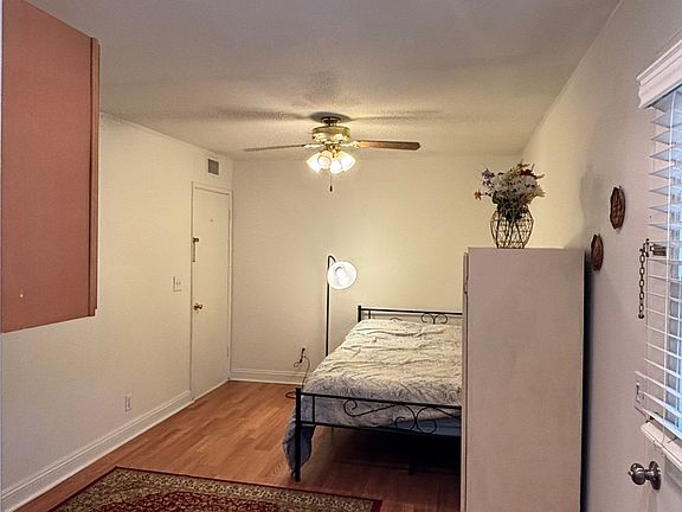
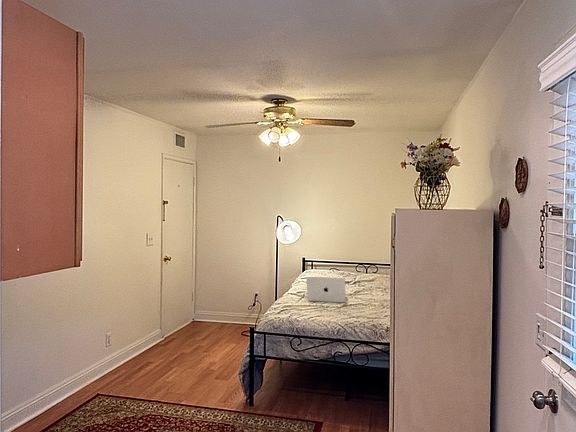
+ laptop [306,276,348,303]
